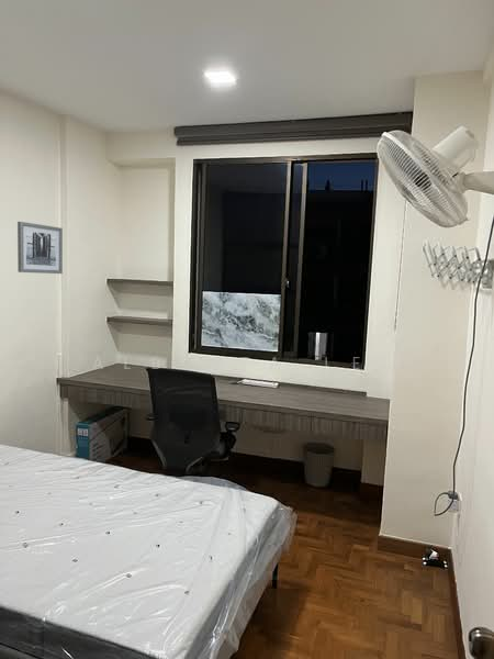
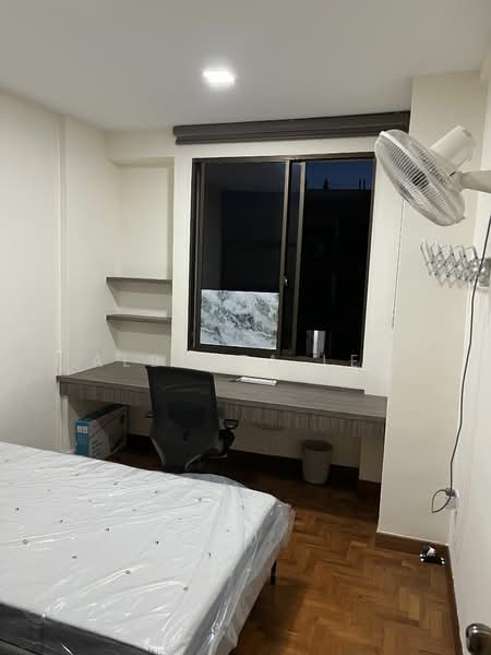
- wall art [16,221,64,275]
